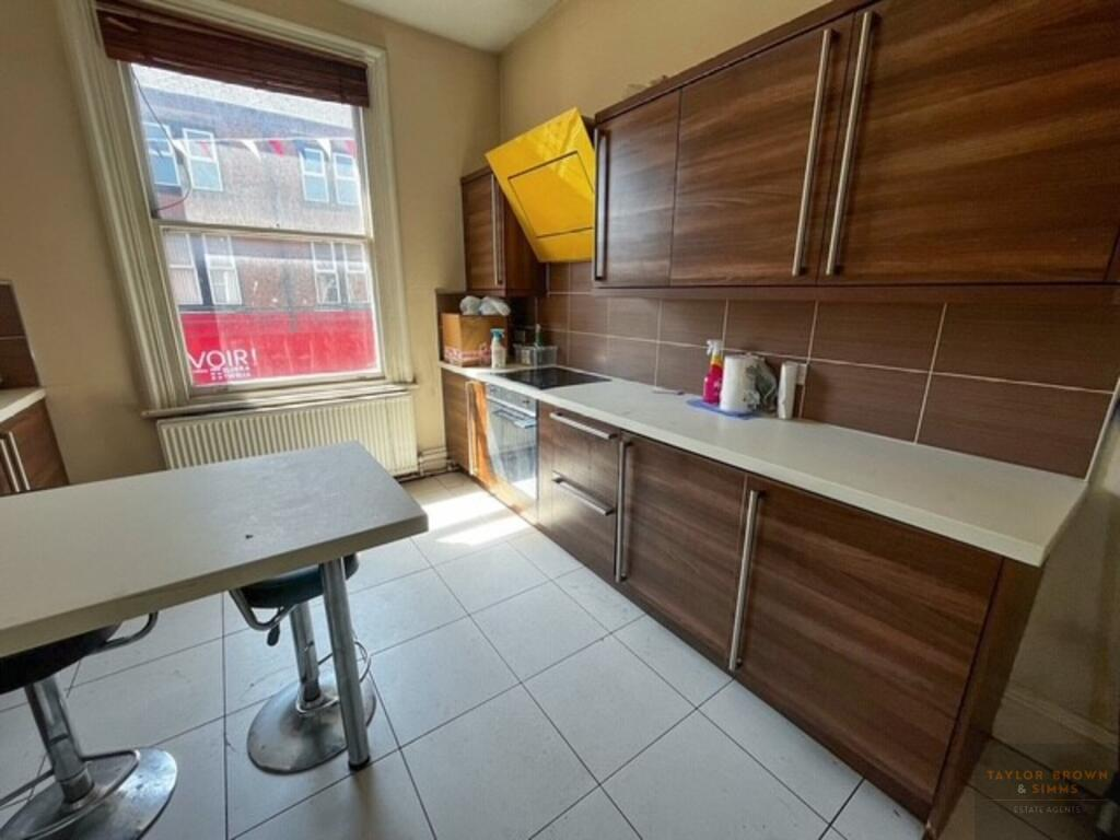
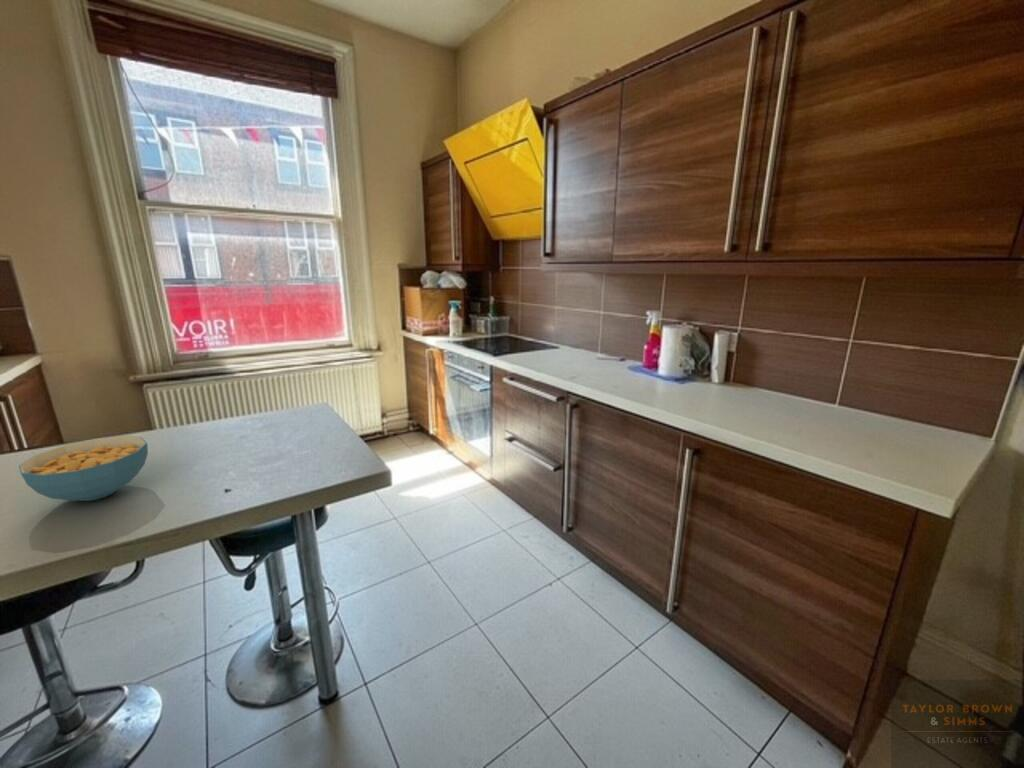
+ cereal bowl [18,435,149,502]
